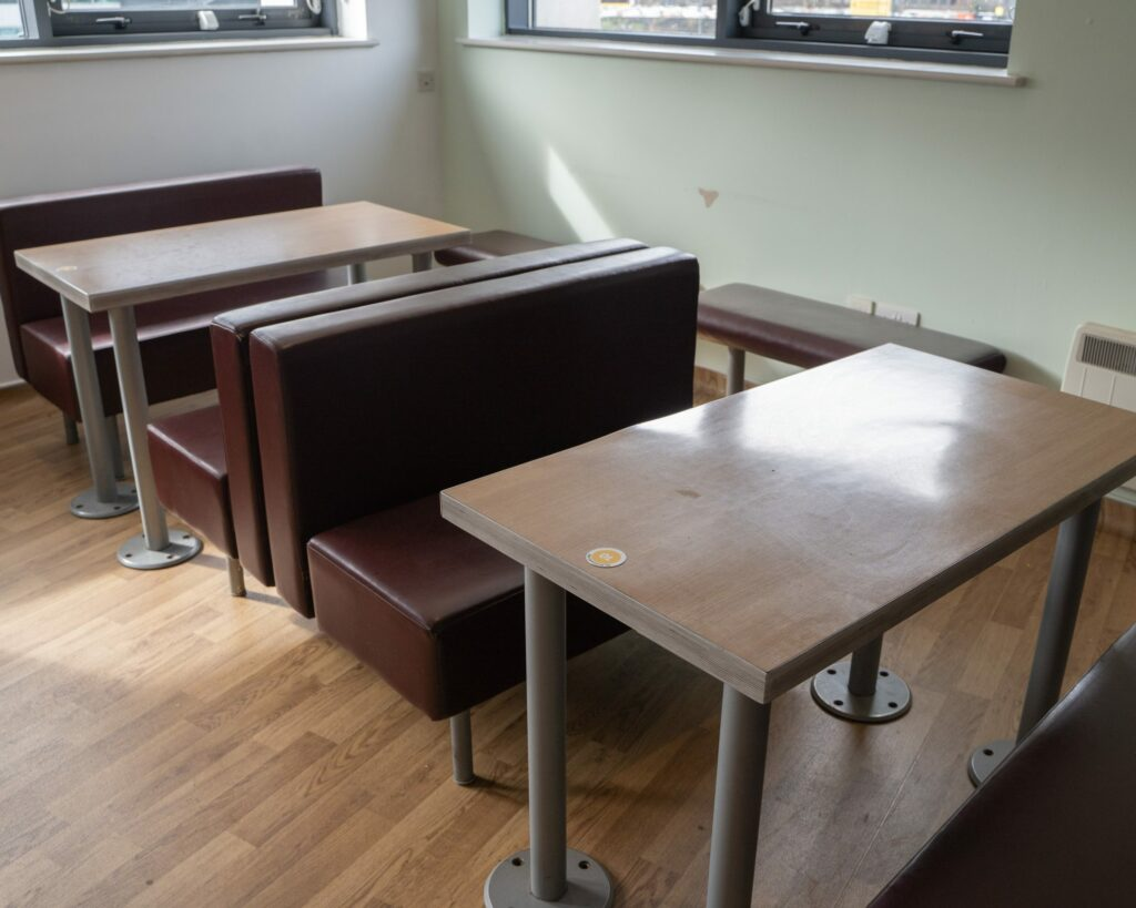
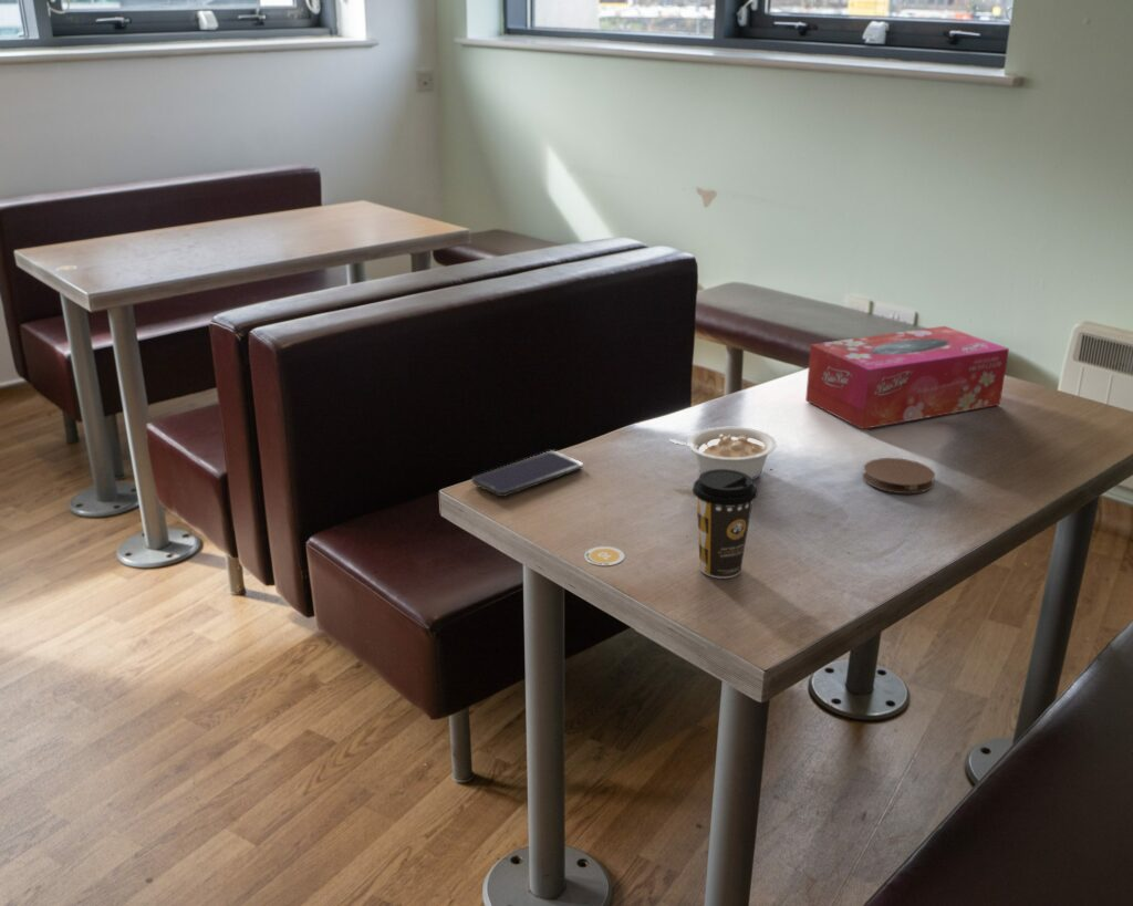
+ smartphone [470,450,584,498]
+ tissue box [804,325,1010,430]
+ coffee cup [692,469,758,580]
+ legume [668,426,778,481]
+ coaster [862,457,936,494]
